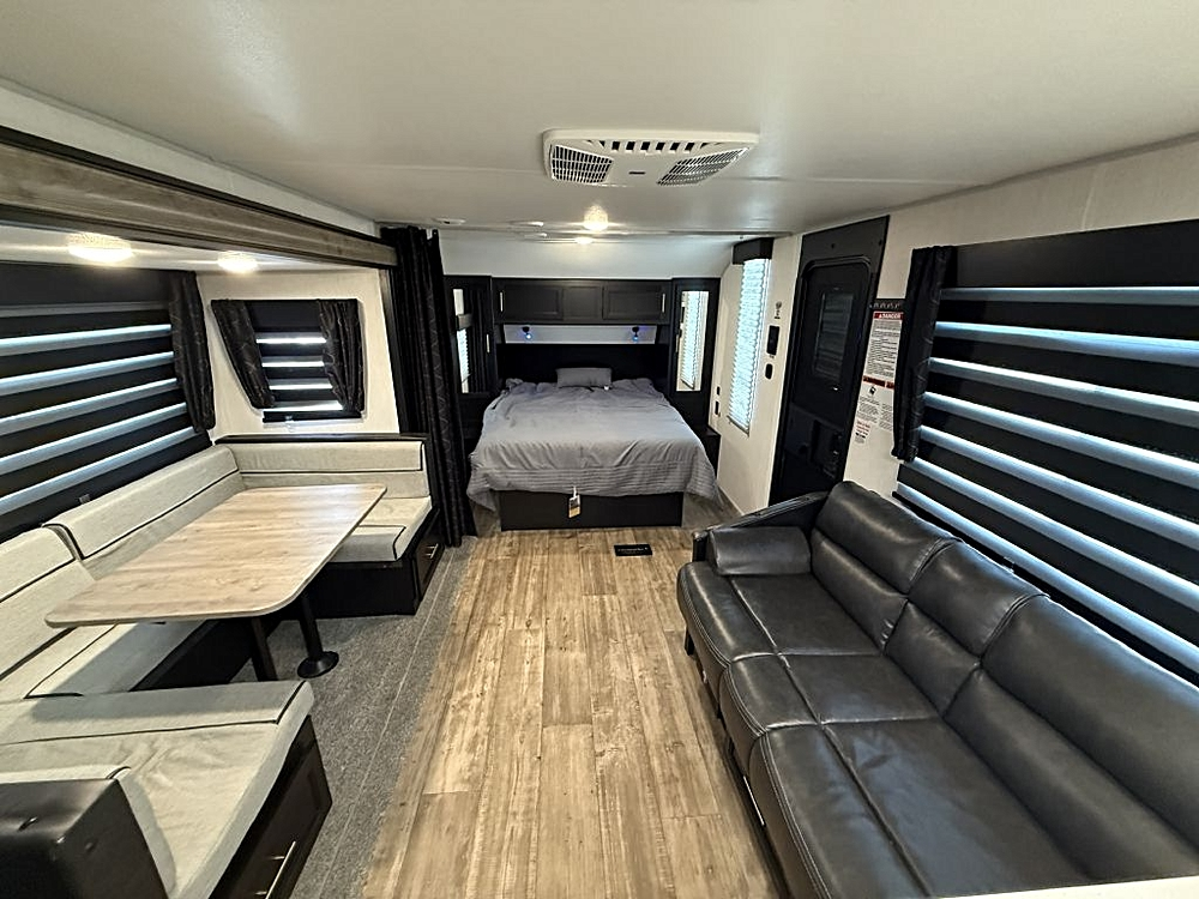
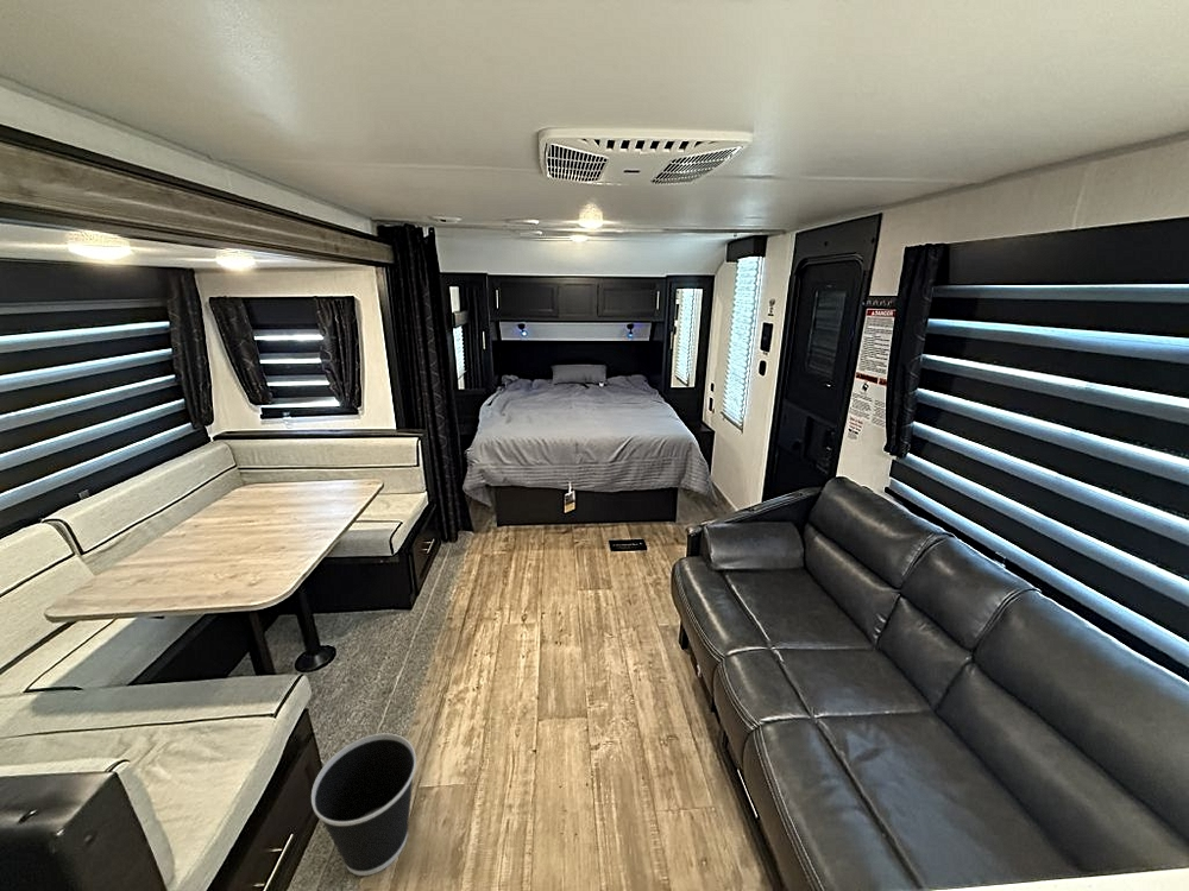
+ wastebasket [310,733,417,877]
